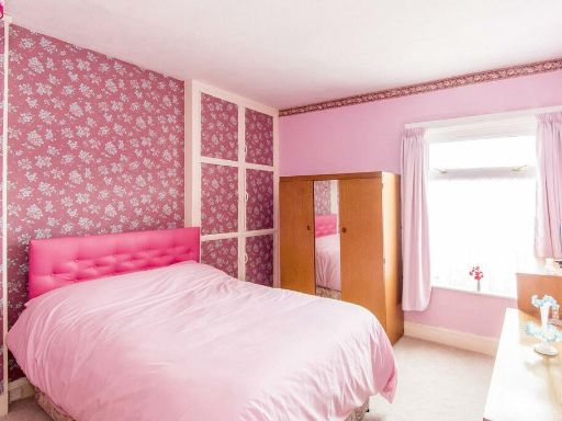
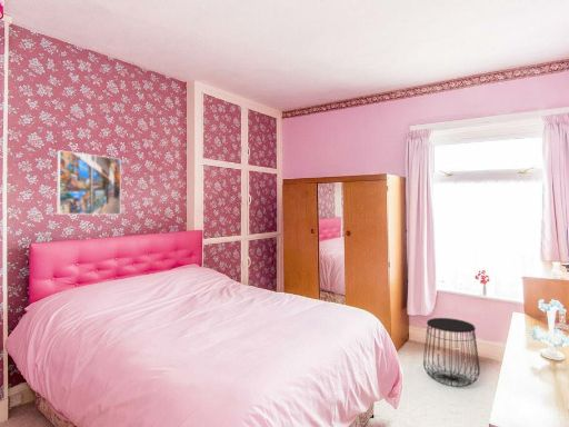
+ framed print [57,149,122,216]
+ side table [422,317,481,387]
